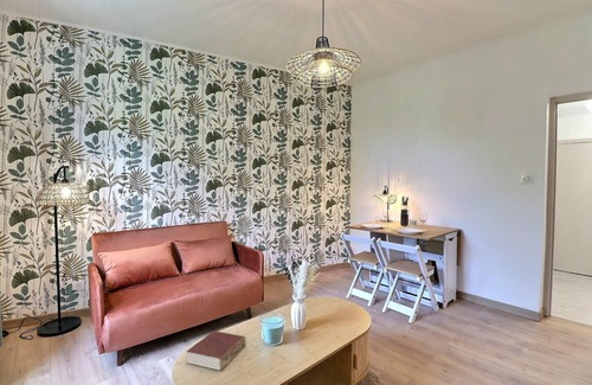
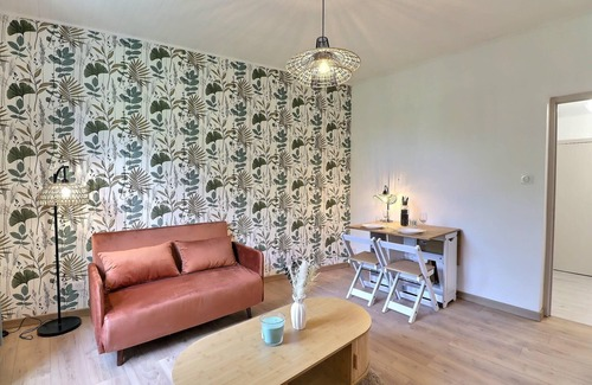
- book [185,329,246,372]
